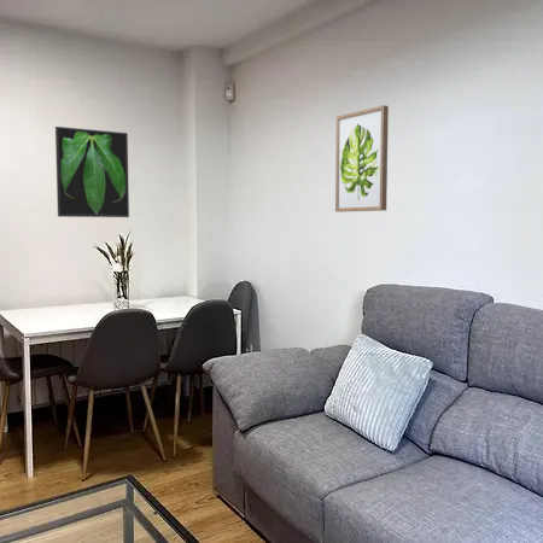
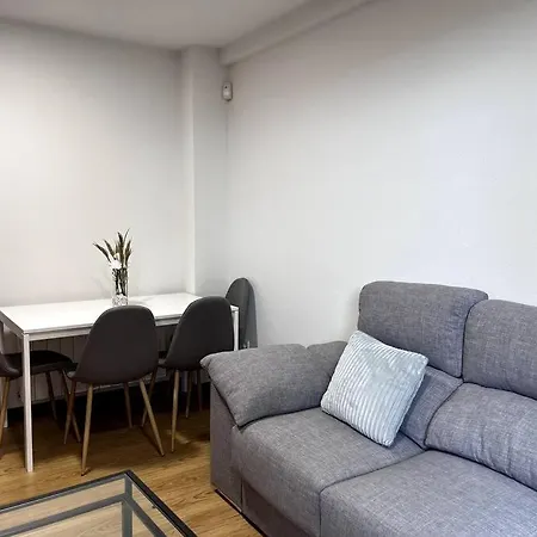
- wall art [334,104,390,214]
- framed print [54,125,130,218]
